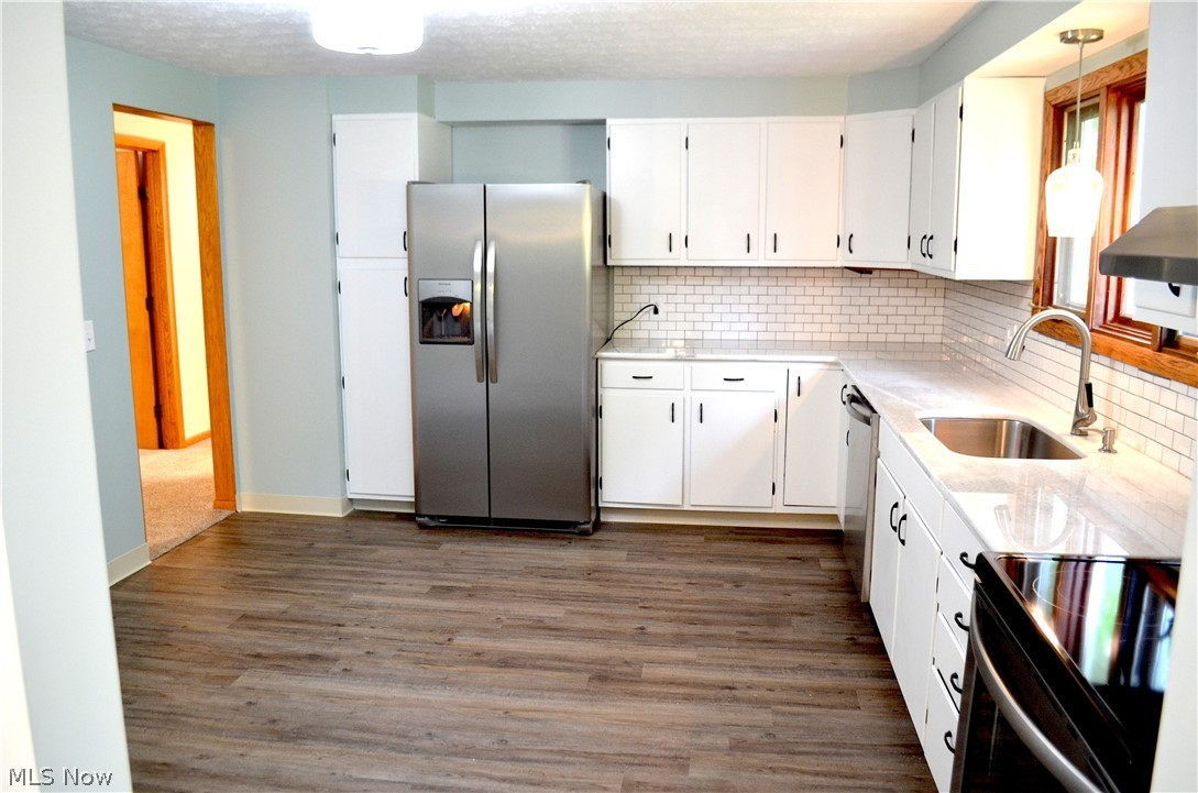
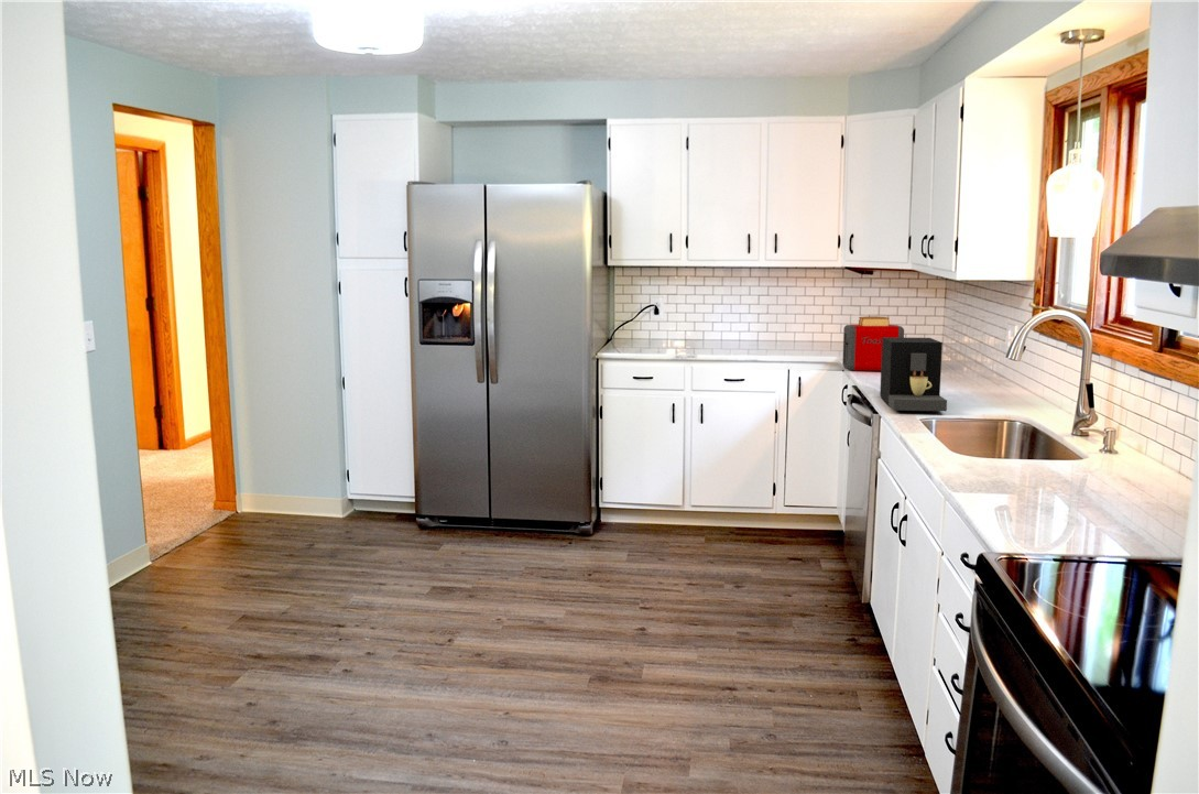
+ toaster [841,315,905,372]
+ coffee maker [879,337,948,412]
